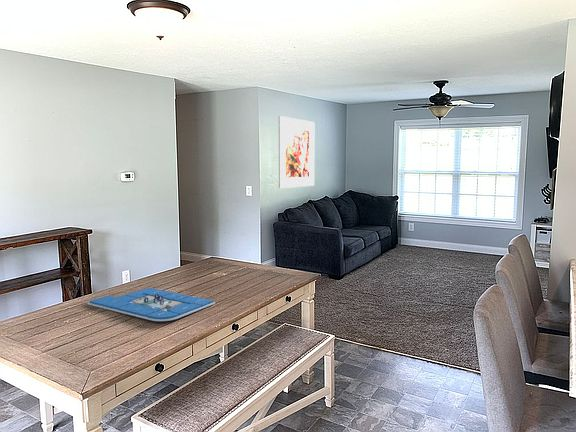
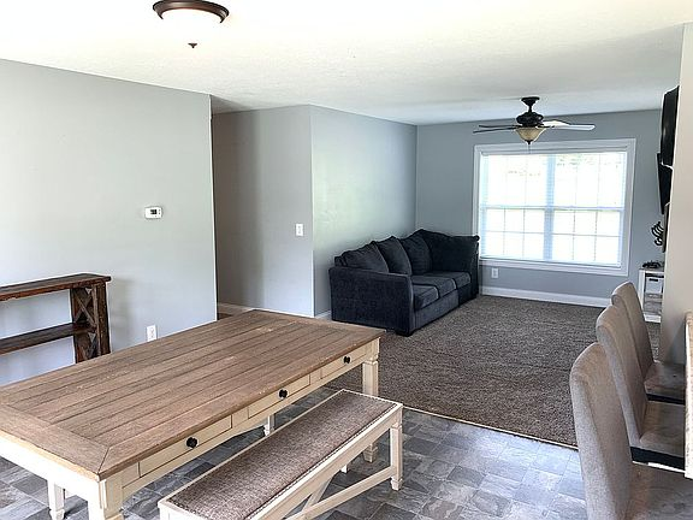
- board game [87,287,216,322]
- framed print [278,115,316,189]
